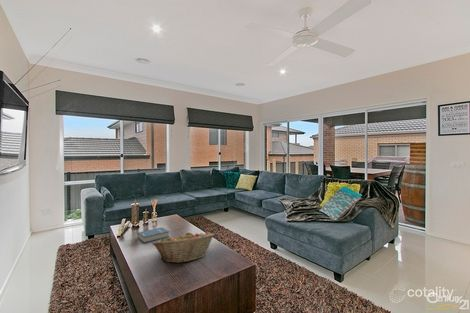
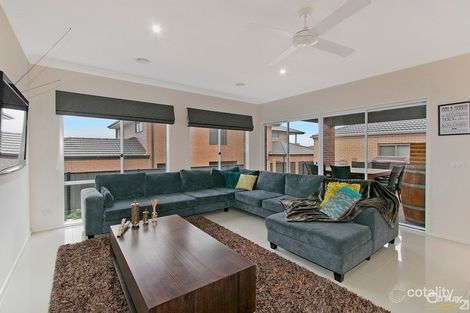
- fruit basket [151,231,215,264]
- hardback book [137,227,170,244]
